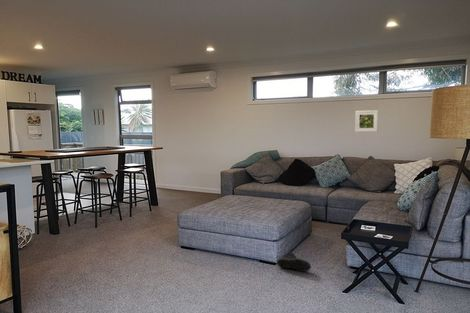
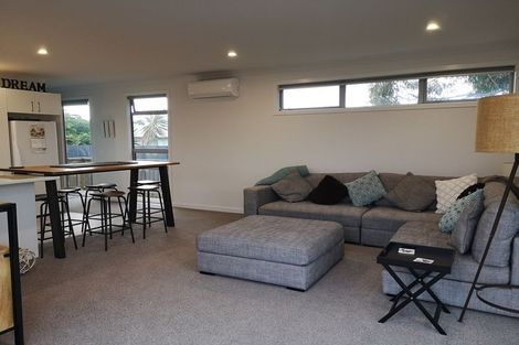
- sneaker [276,252,312,272]
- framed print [354,109,379,133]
